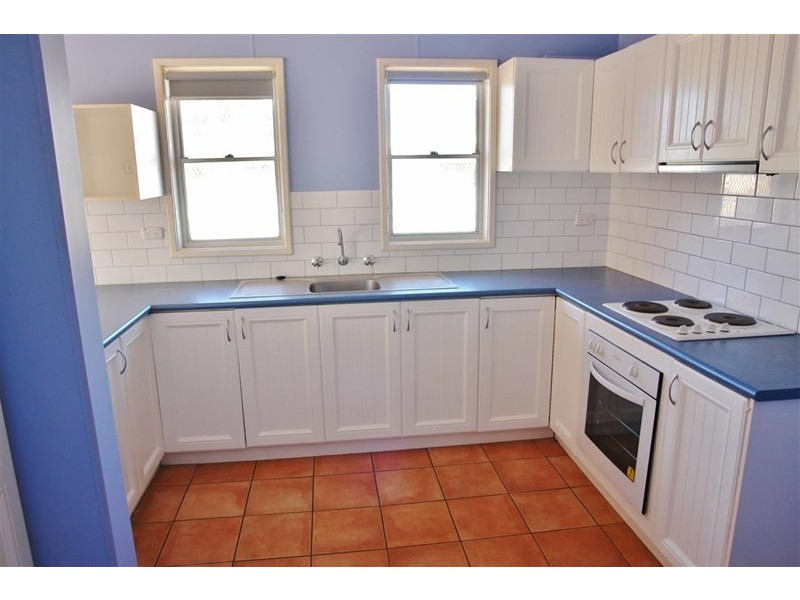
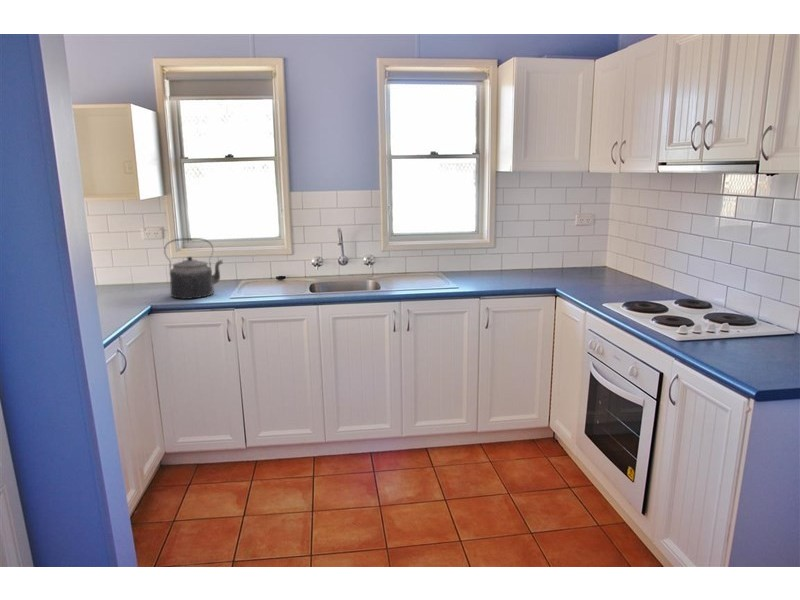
+ kettle [163,237,224,300]
